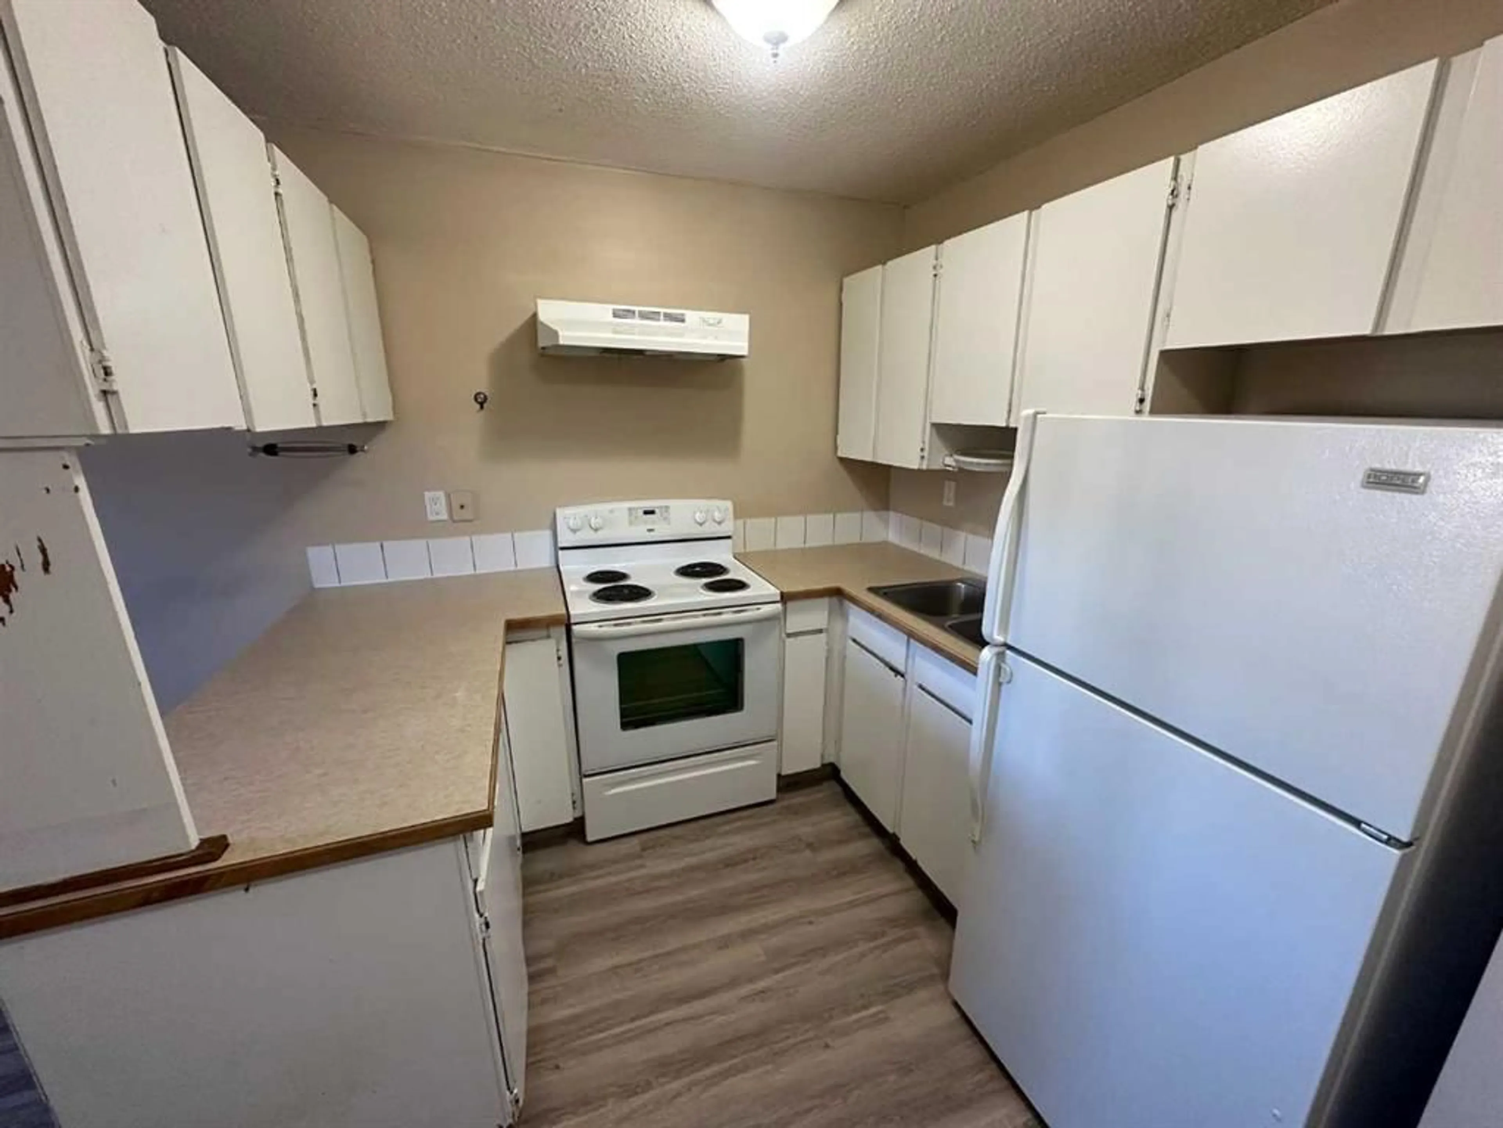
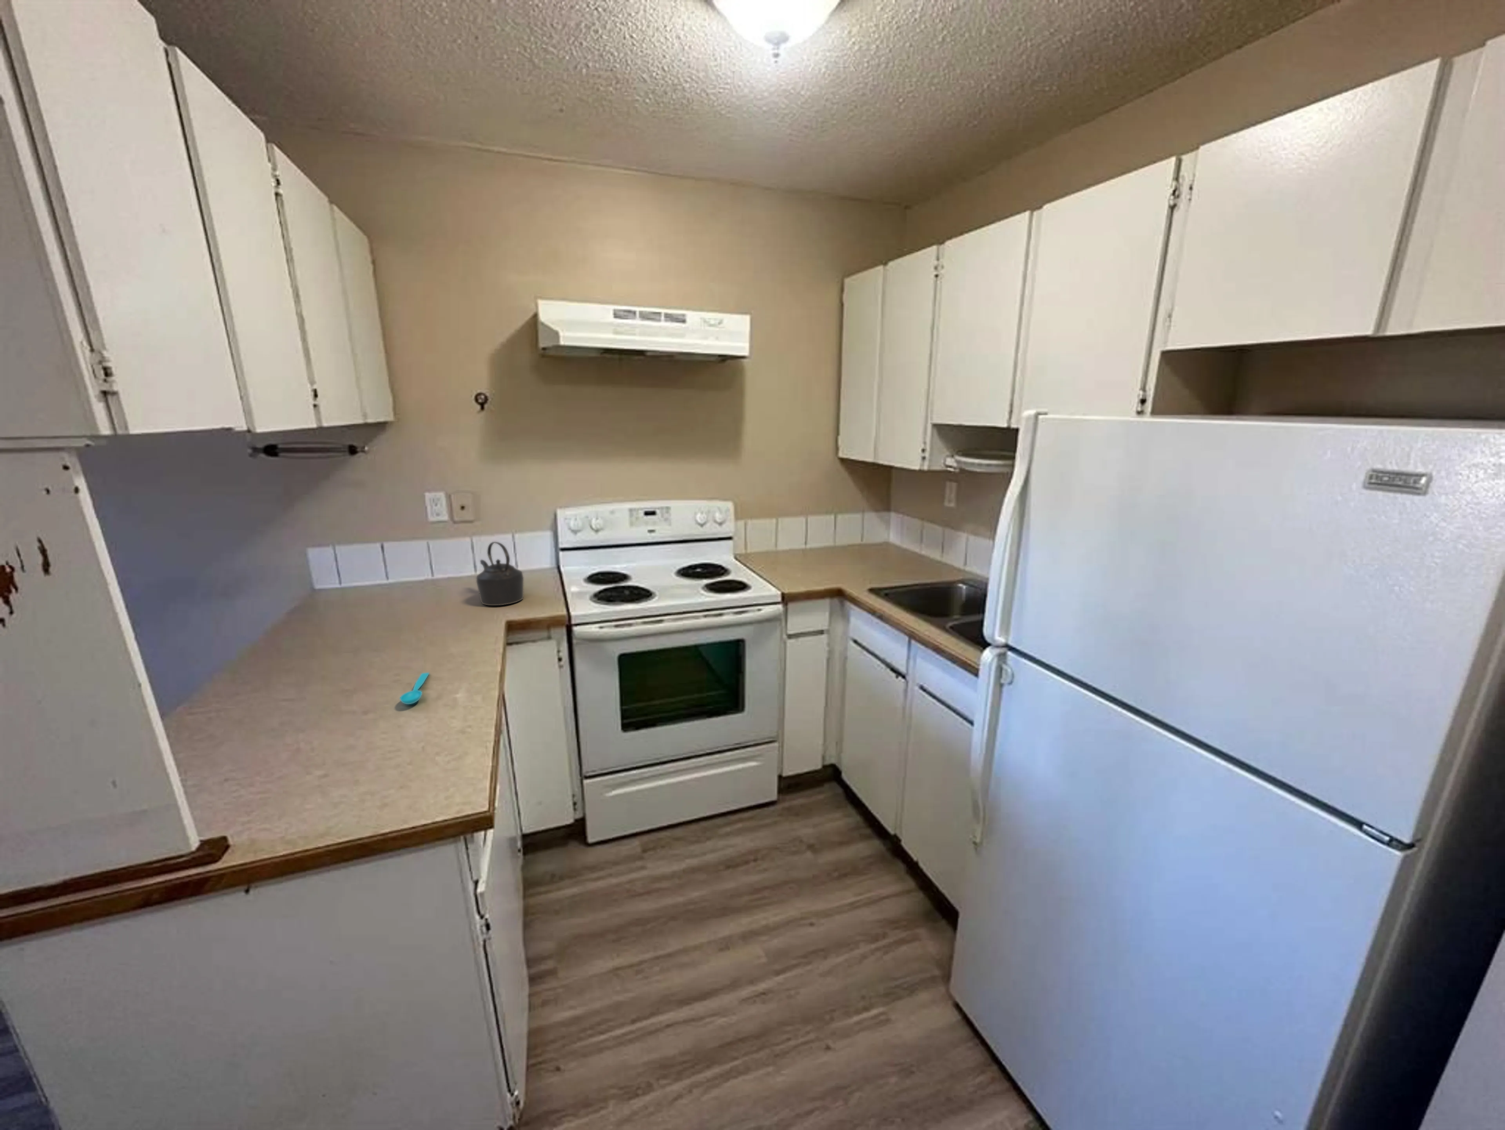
+ kettle [476,541,523,607]
+ spoon [399,672,430,705]
